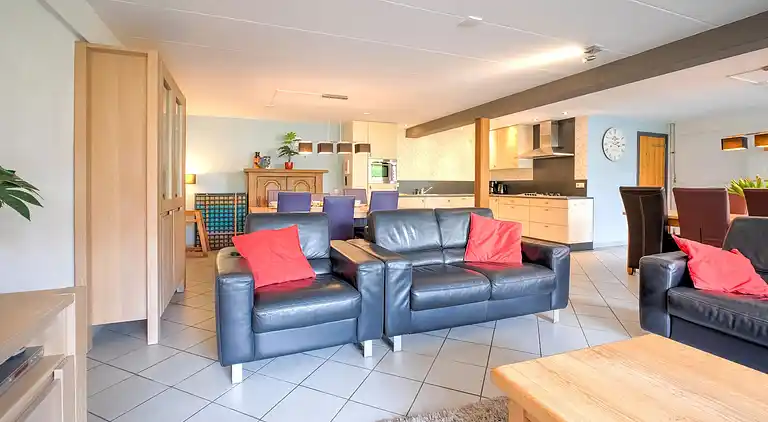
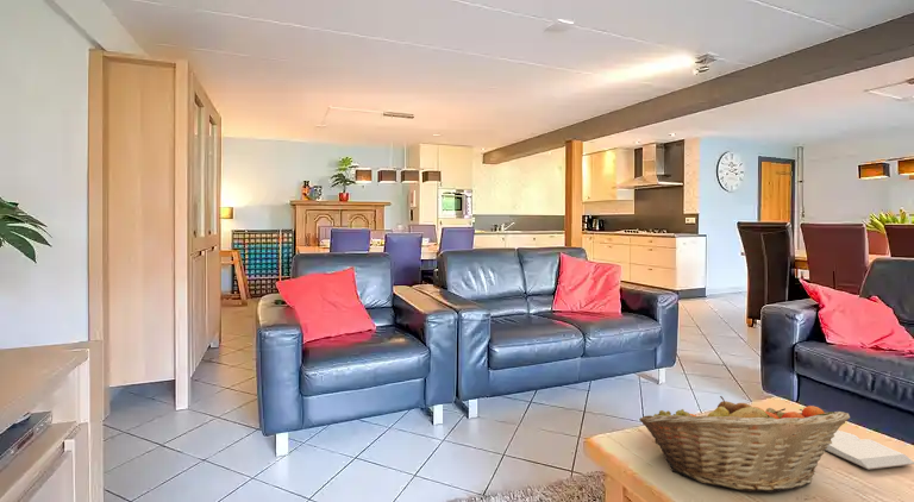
+ fruit basket [638,395,851,494]
+ book [825,429,914,470]
